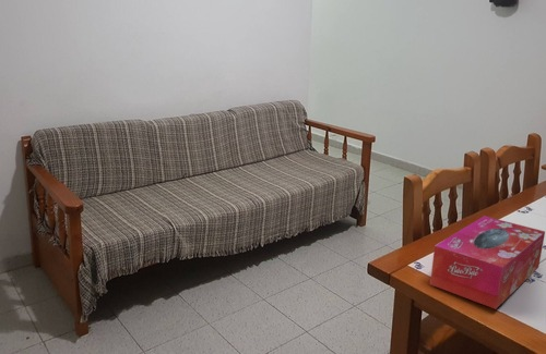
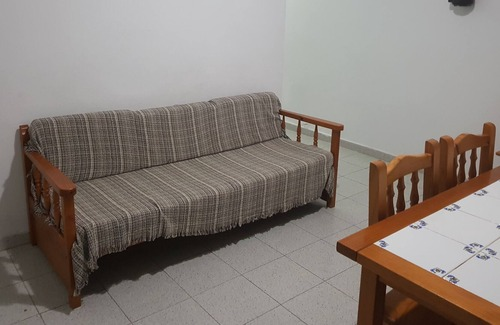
- tissue box [429,215,546,310]
